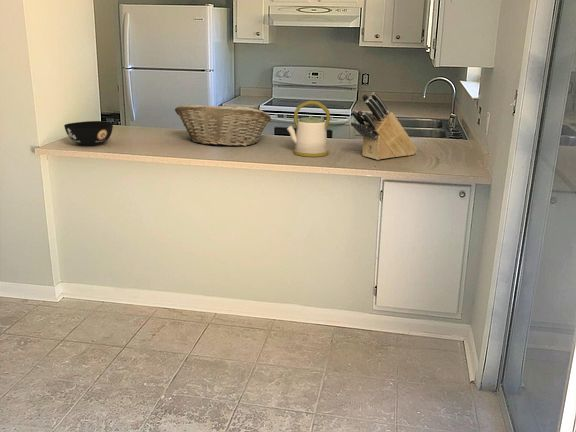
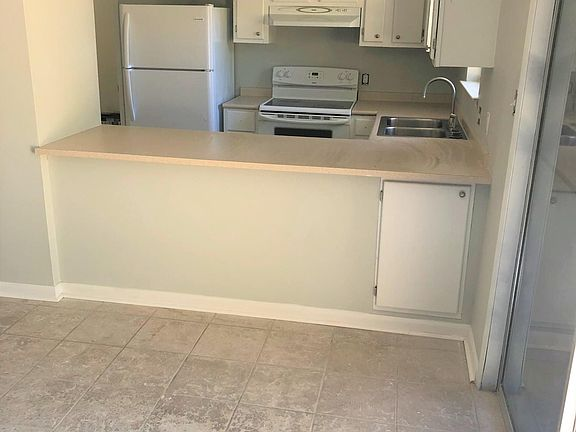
- fruit basket [174,104,272,147]
- bowl [63,120,114,146]
- knife block [350,91,418,161]
- kettle [286,100,331,158]
